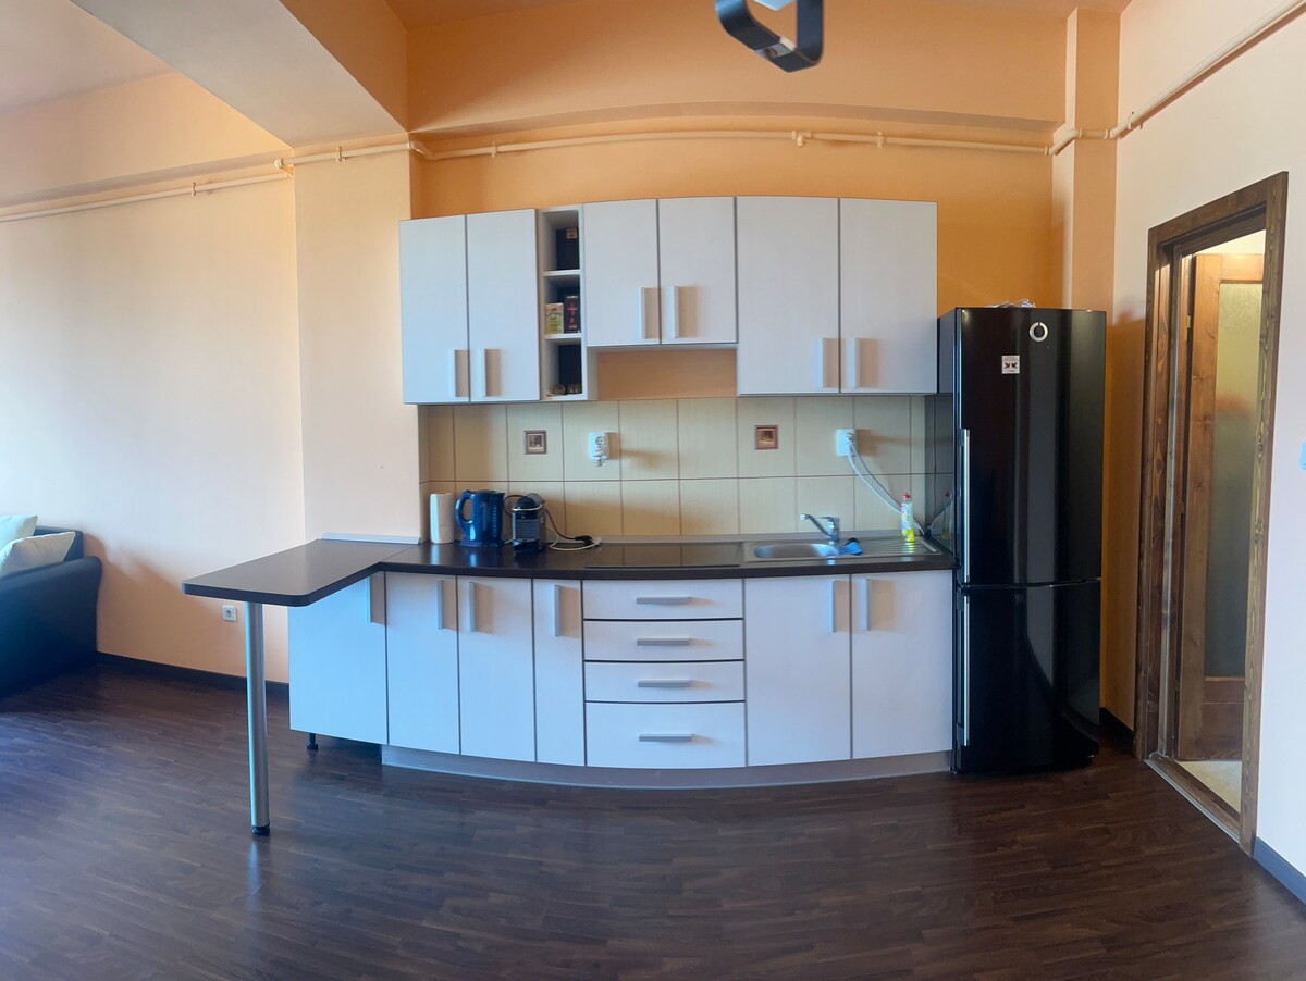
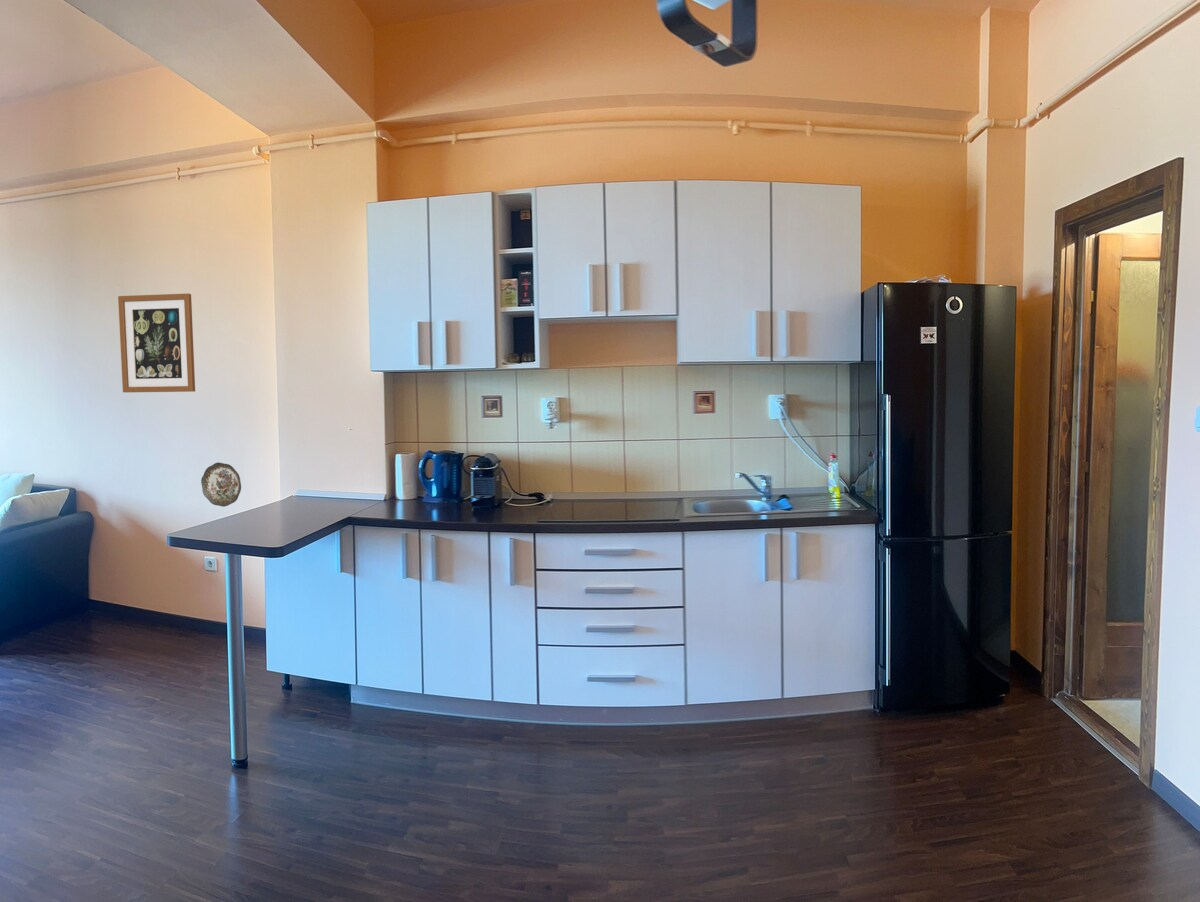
+ decorative plate [200,462,242,508]
+ wall art [117,293,196,393]
